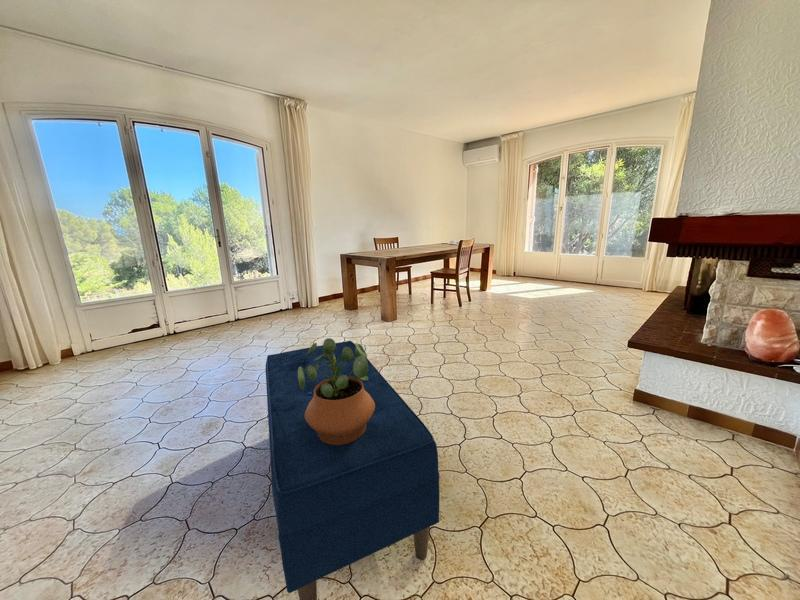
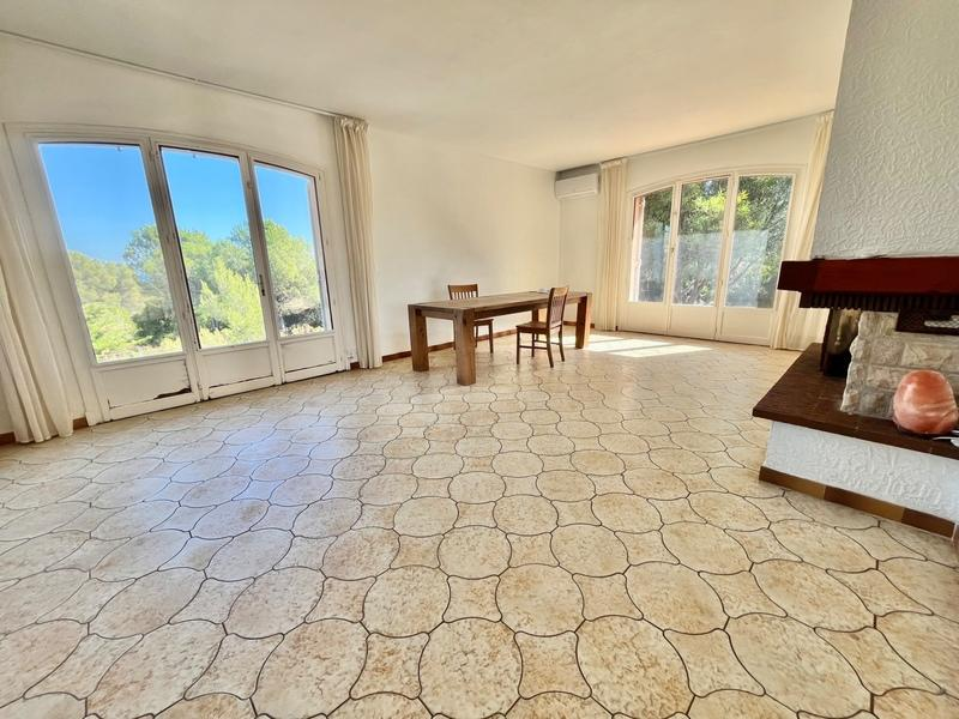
- bench [265,340,441,600]
- potted plant [298,337,375,445]
